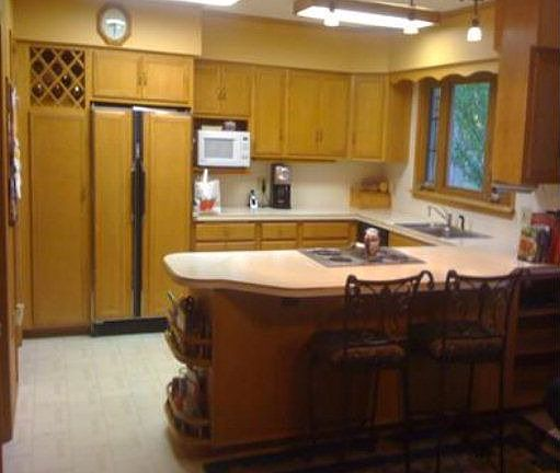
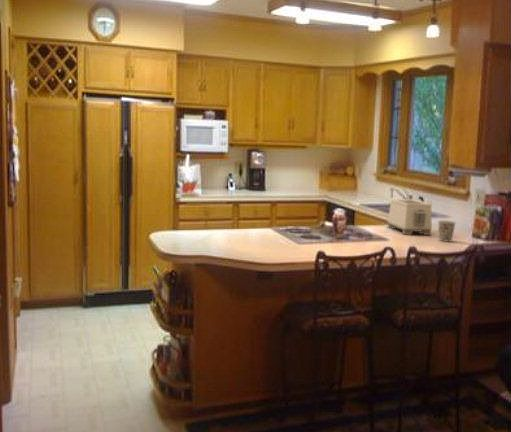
+ toaster [386,198,433,236]
+ cup [437,220,457,243]
